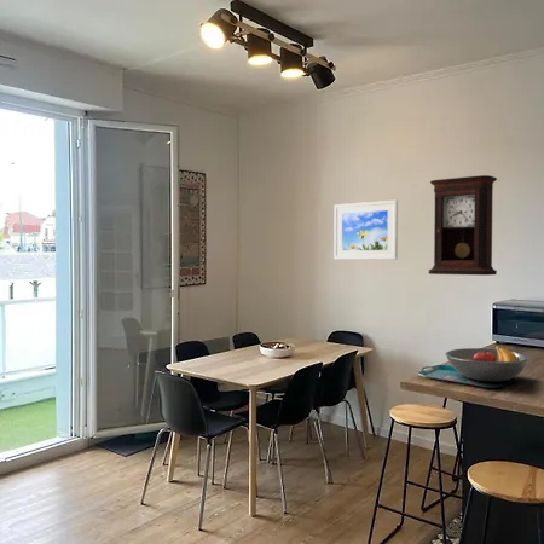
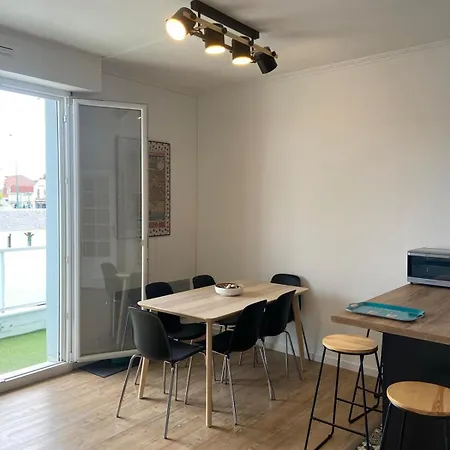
- fruit bowl [445,345,532,382]
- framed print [332,199,399,261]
- pendulum clock [427,174,498,277]
